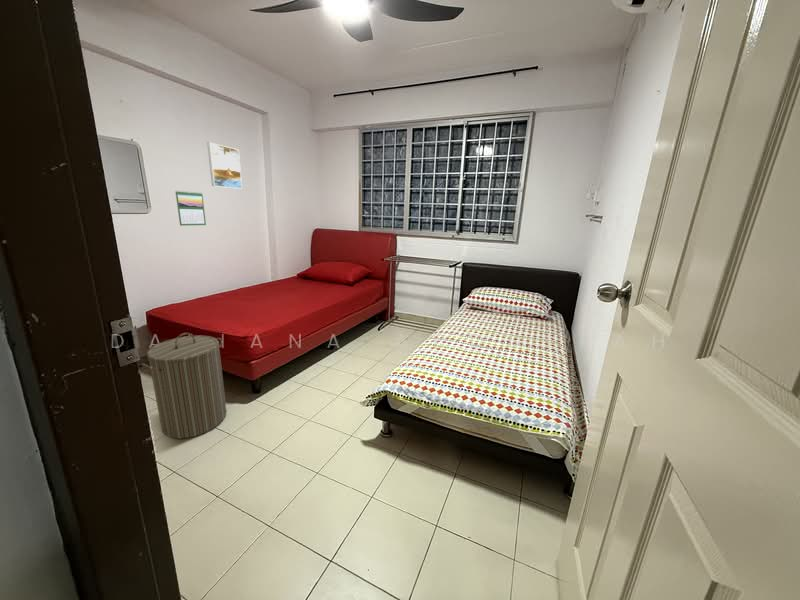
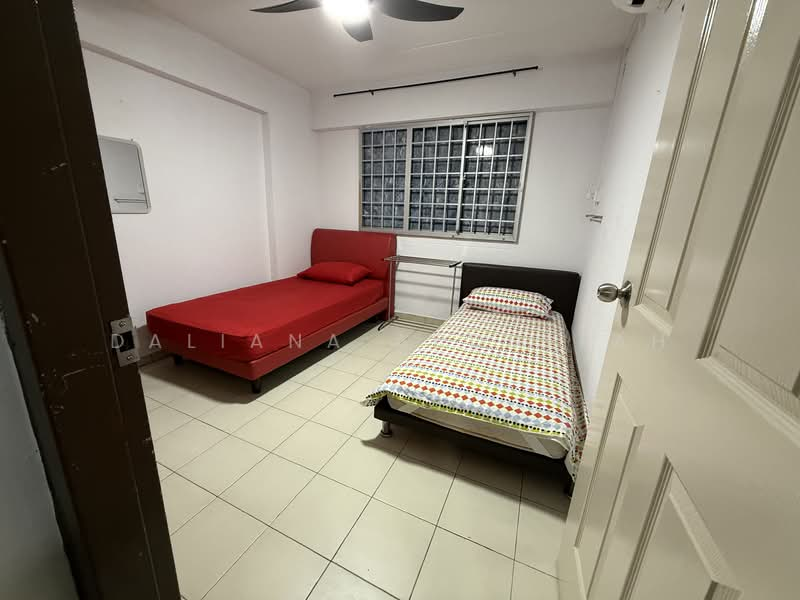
- laundry hamper [141,332,227,440]
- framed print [206,141,243,190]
- calendar [174,190,207,227]
